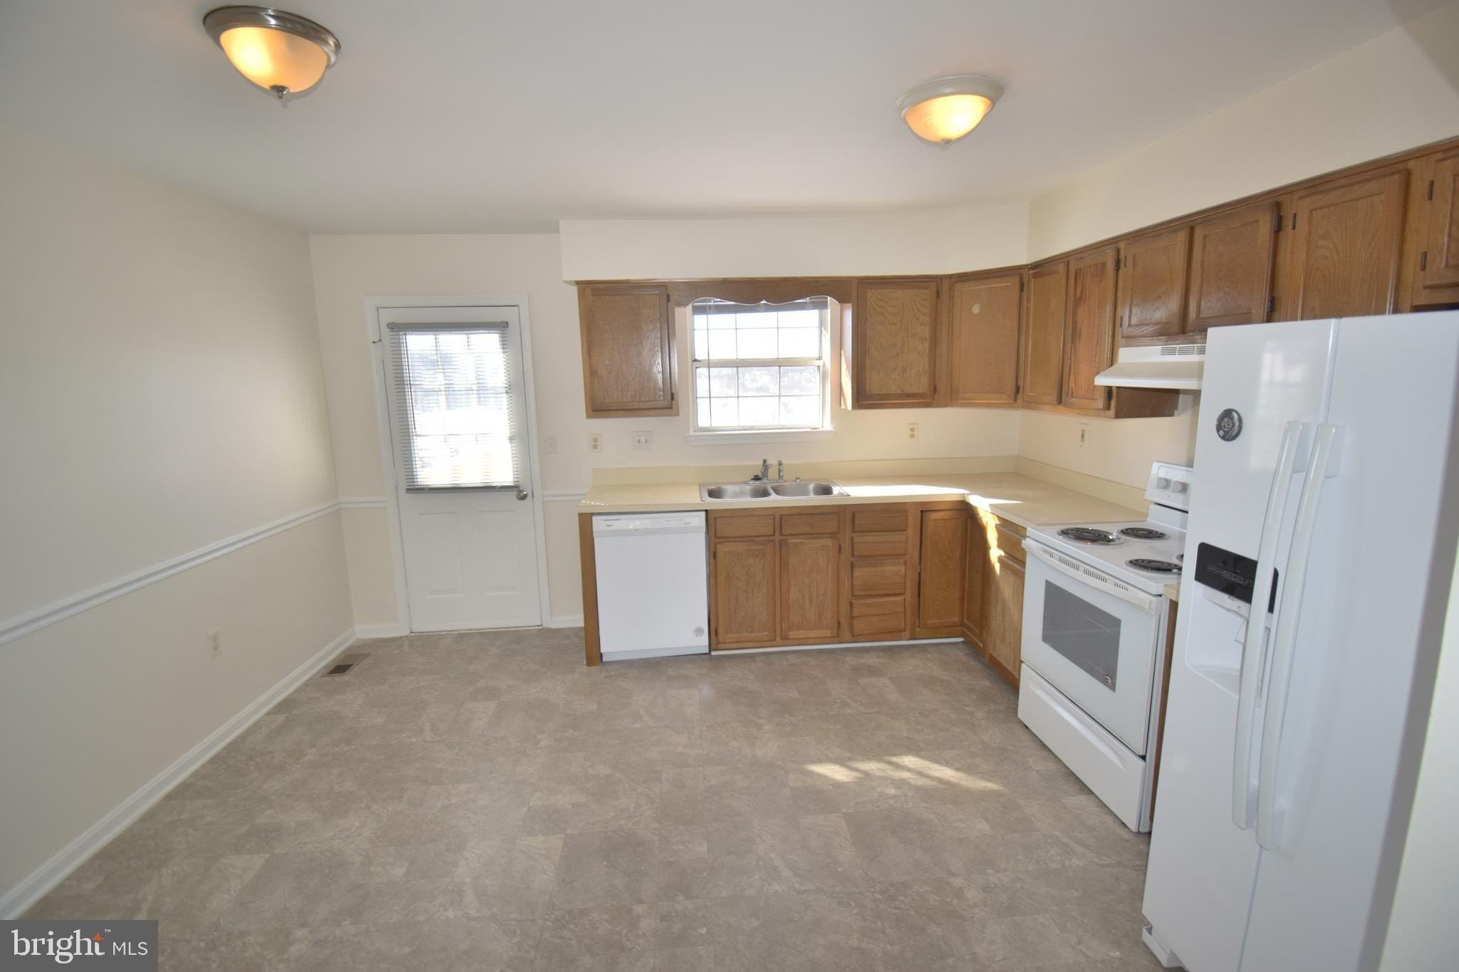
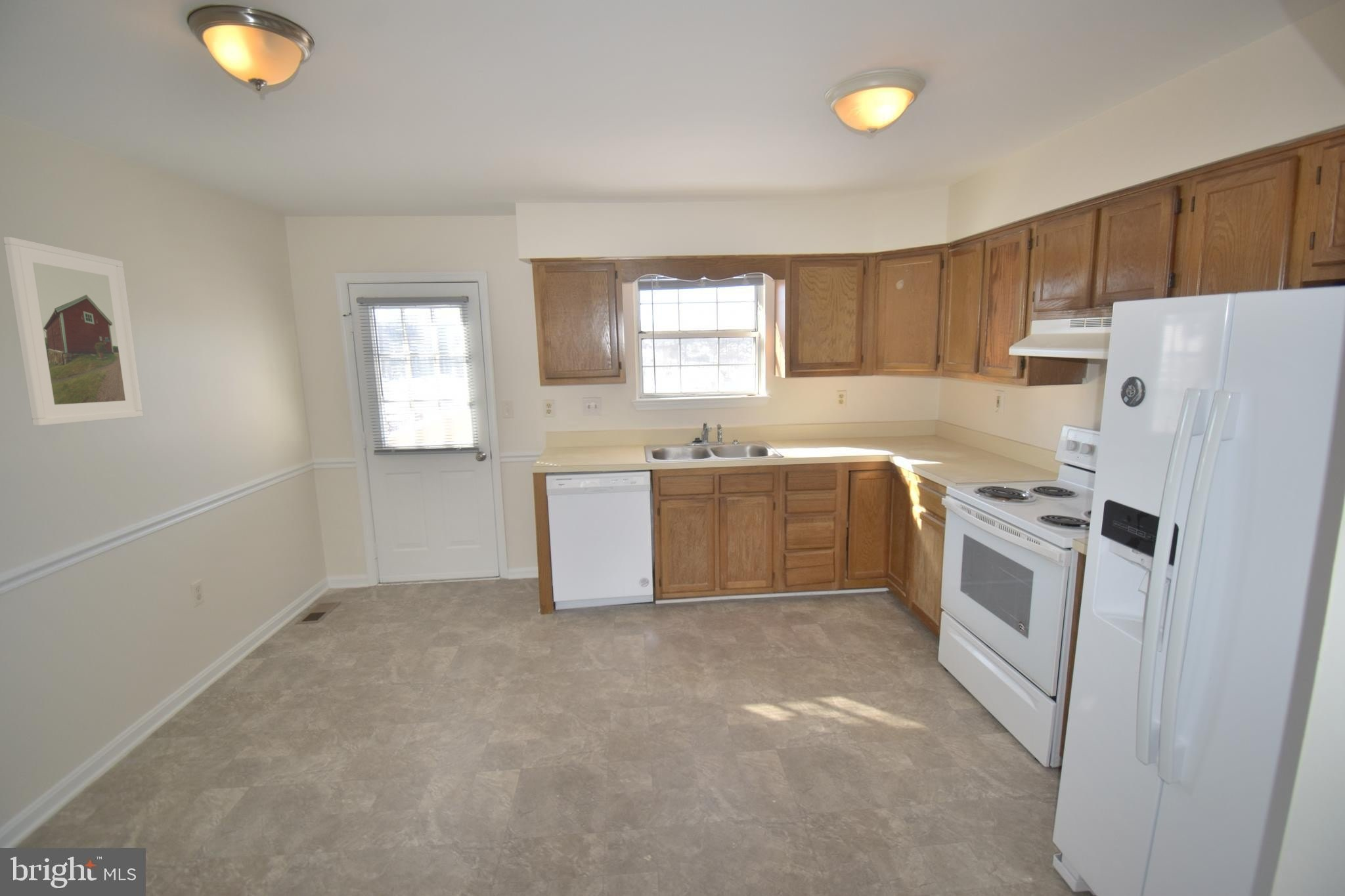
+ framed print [3,236,144,427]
